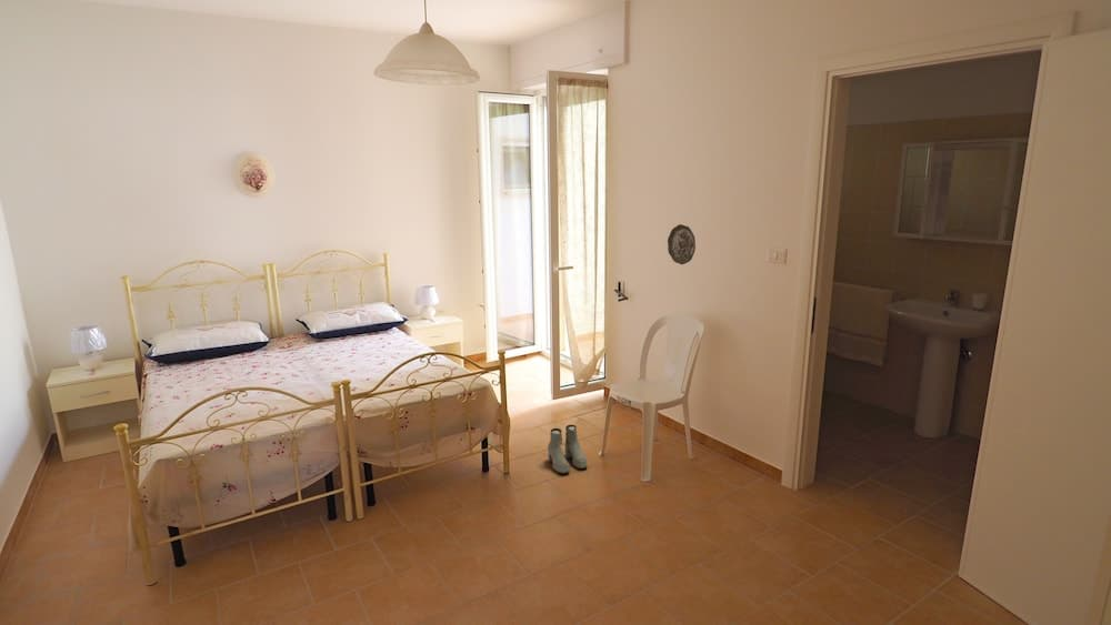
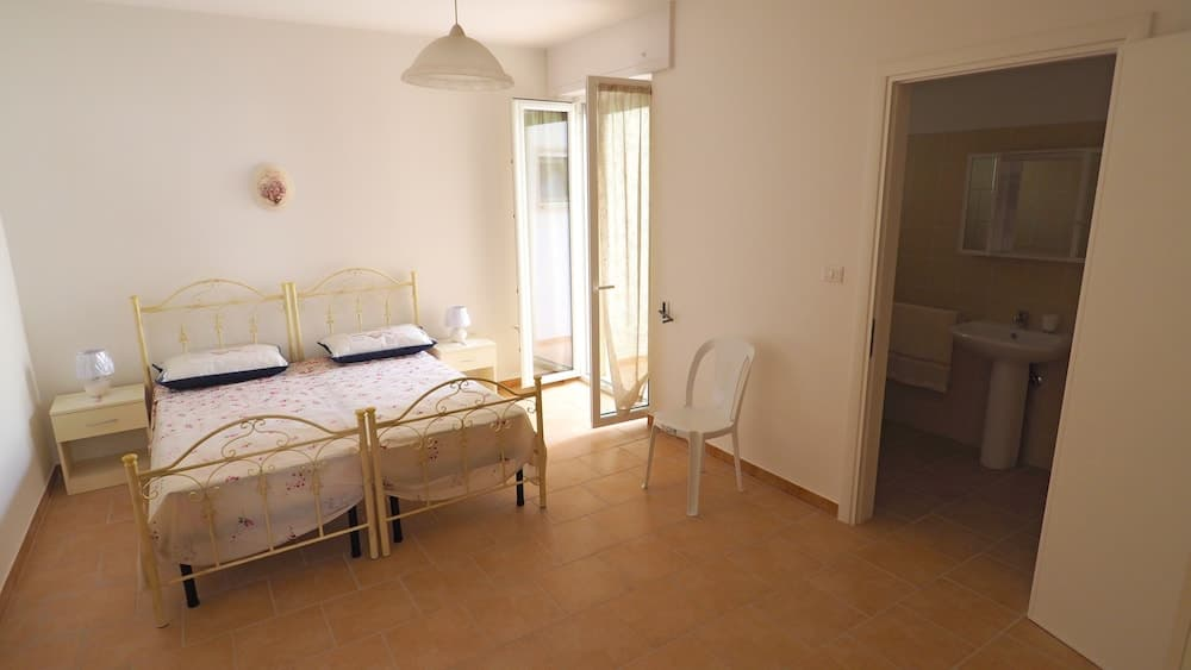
- decorative plate [667,223,697,265]
- boots [547,424,588,474]
